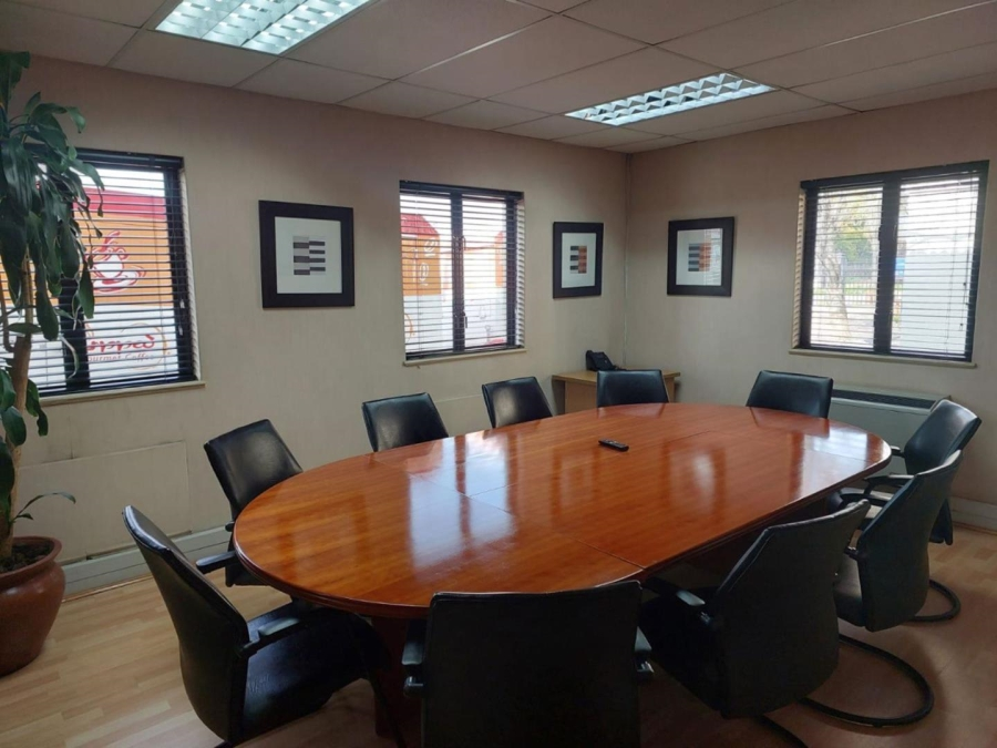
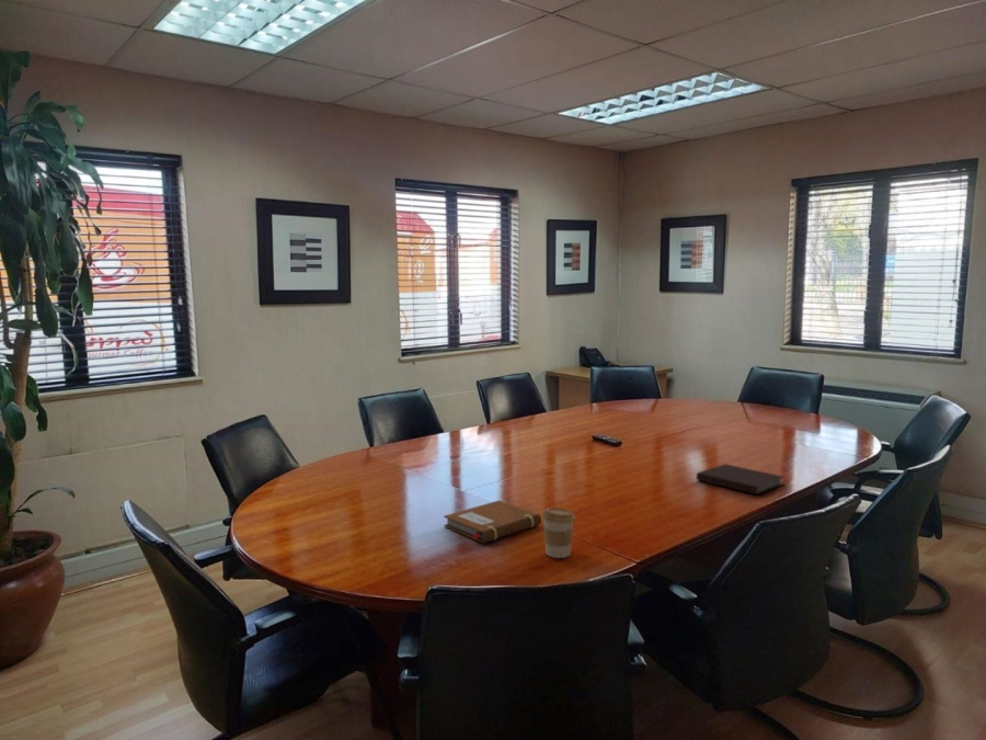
+ notebook [696,463,786,496]
+ coffee cup [541,506,576,559]
+ notebook [443,499,542,544]
